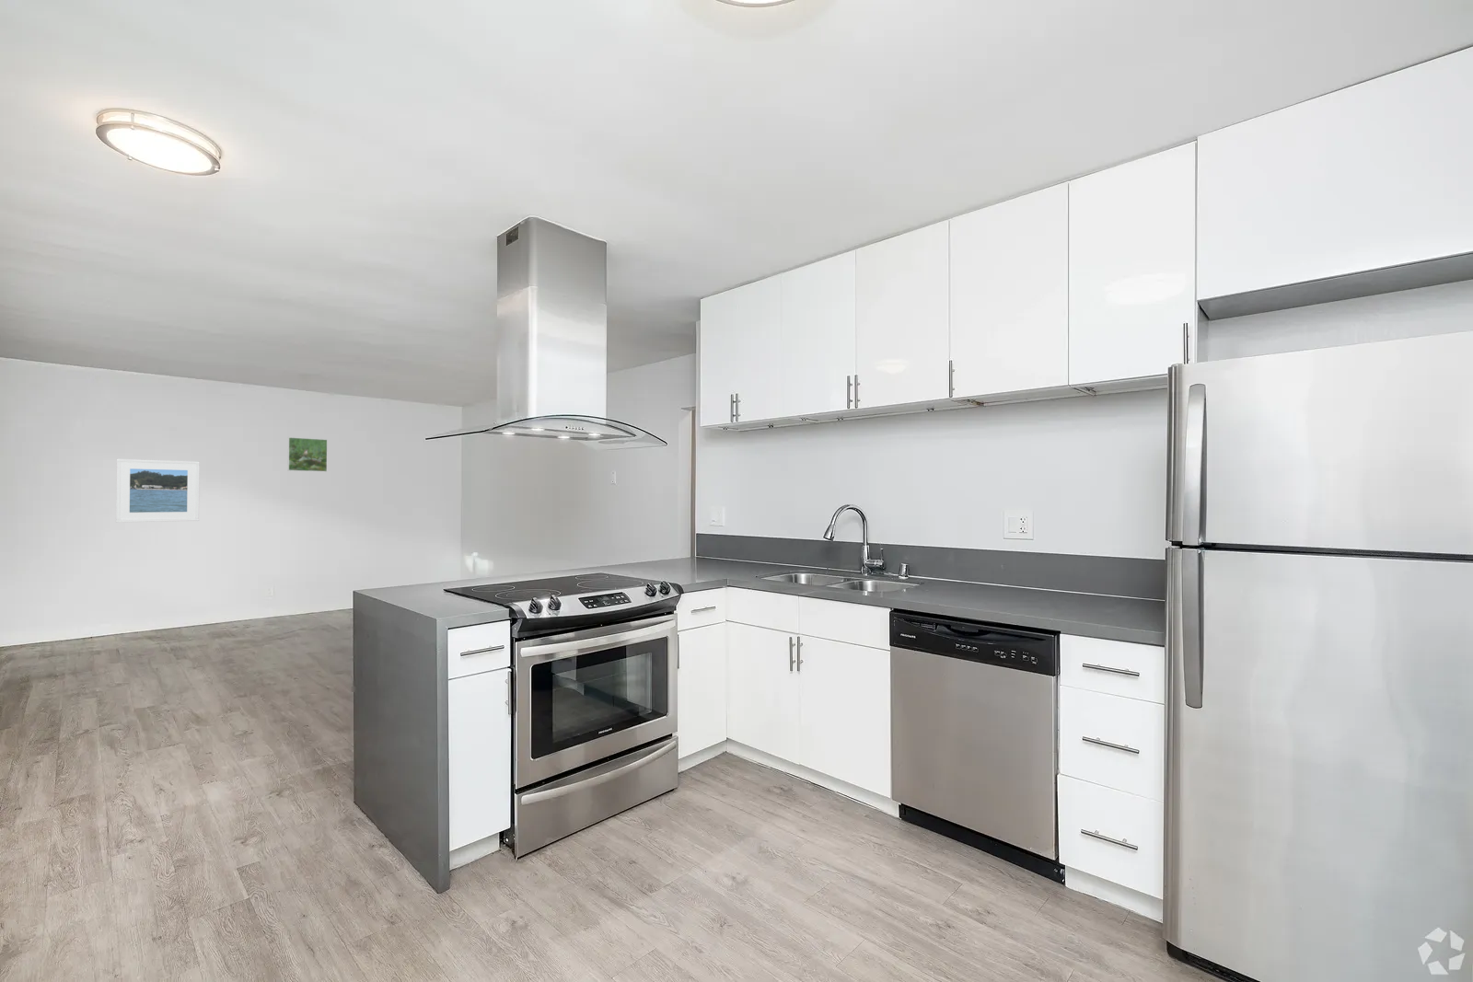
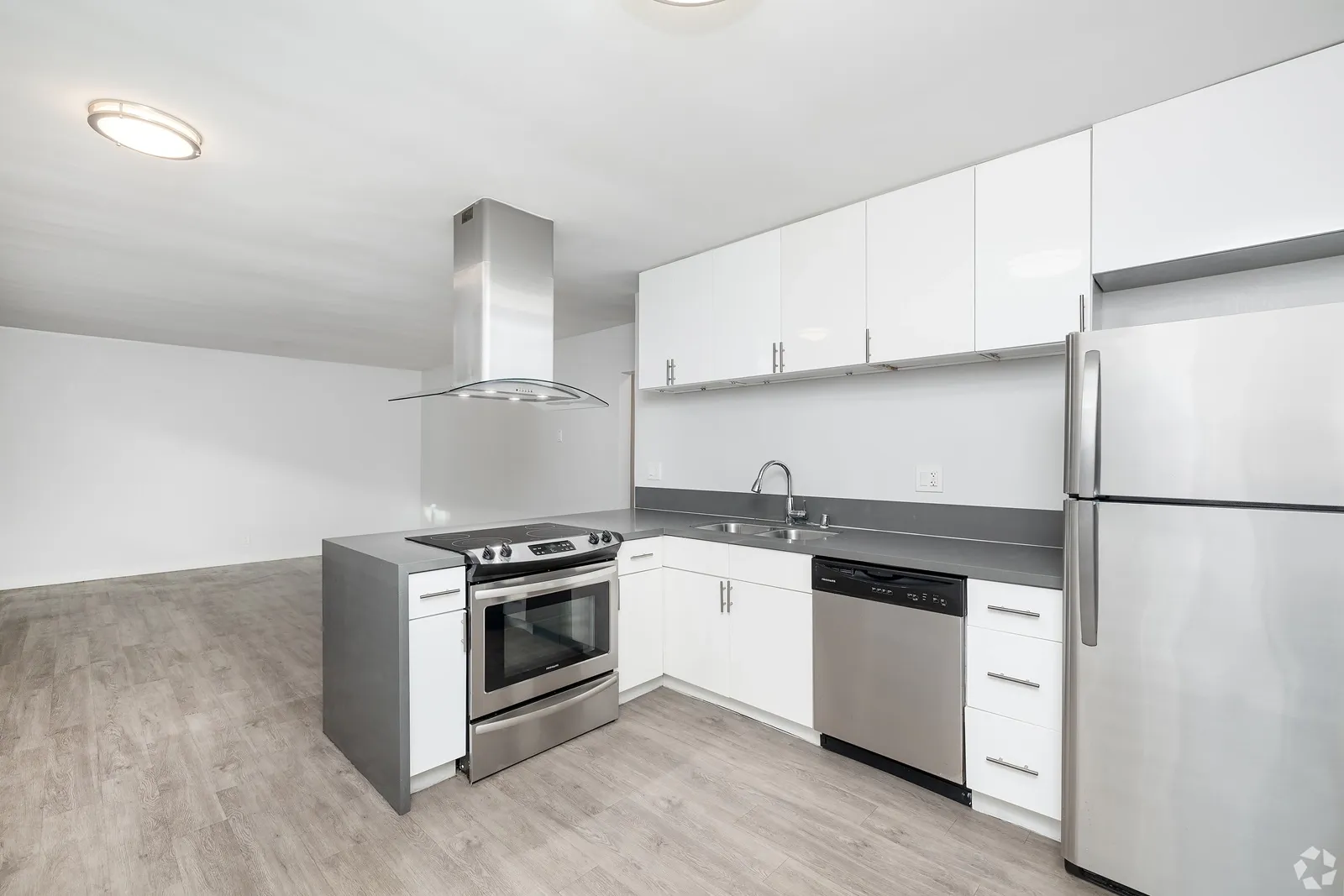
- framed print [286,436,329,473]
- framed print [115,458,201,523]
